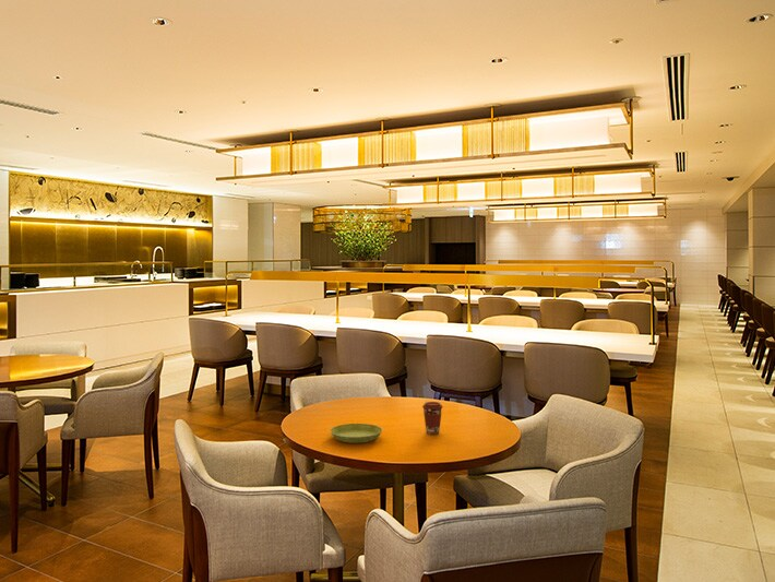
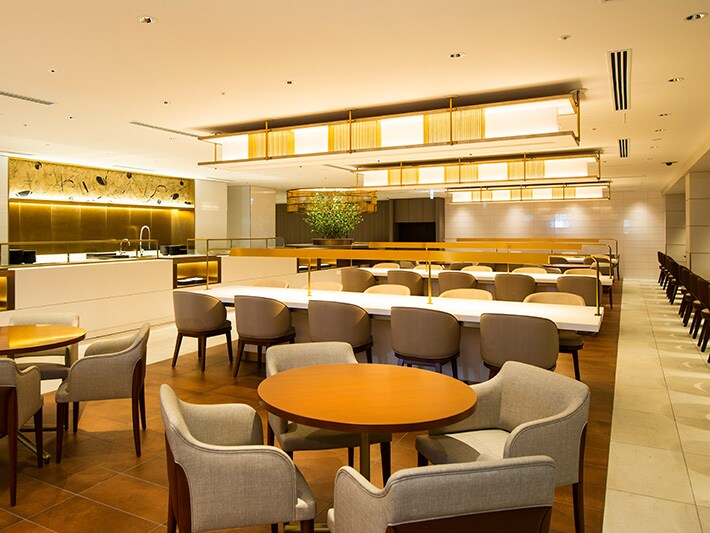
- coffee cup [421,401,444,436]
- saucer [329,423,383,444]
